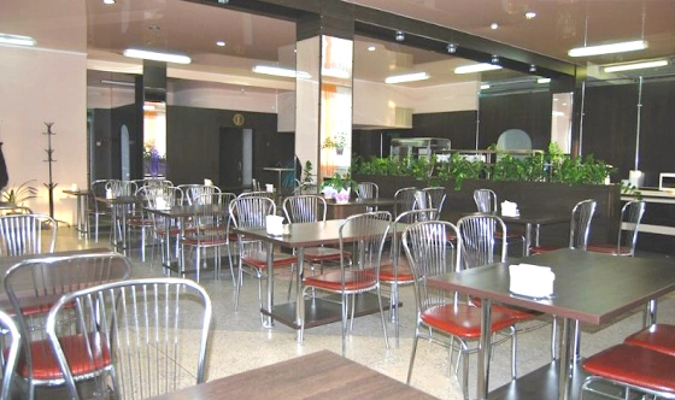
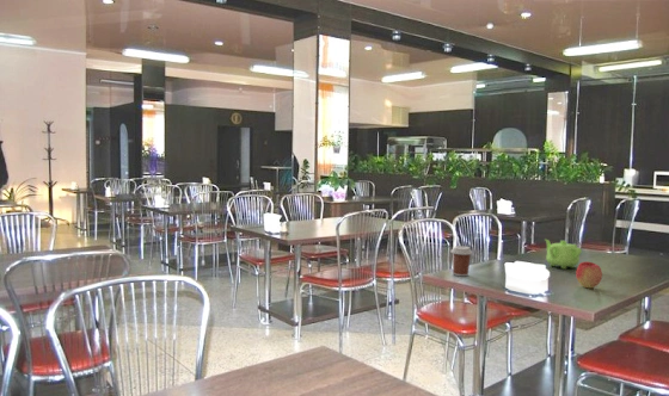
+ teapot [544,237,583,270]
+ apple [575,260,603,290]
+ coffee cup [449,245,473,277]
